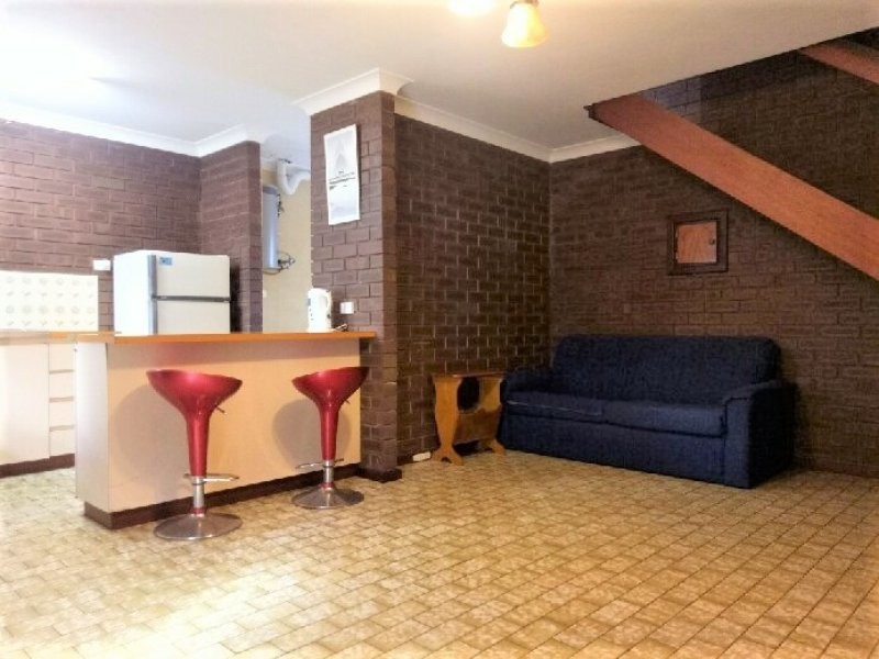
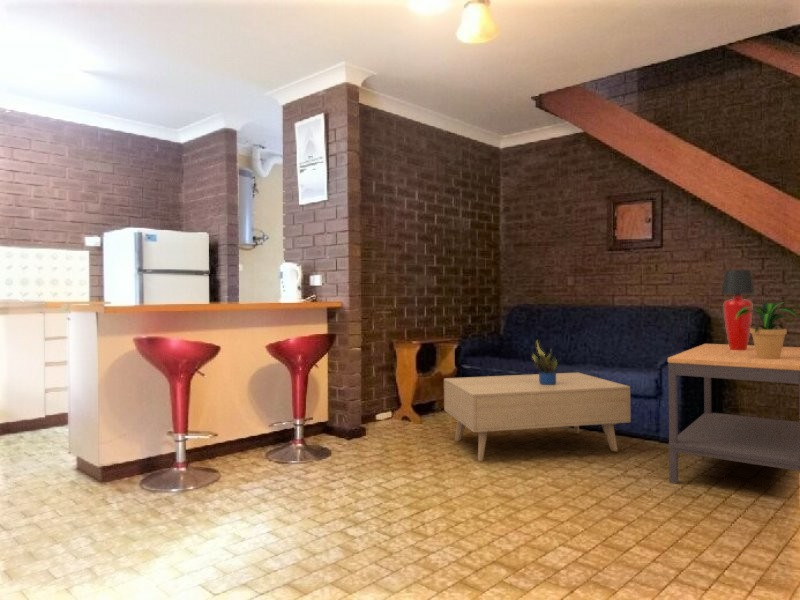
+ coffee table [443,372,632,462]
+ side table [667,343,800,485]
+ potted plant [531,340,558,385]
+ table lamp [720,269,756,350]
+ potted plant [736,301,800,359]
